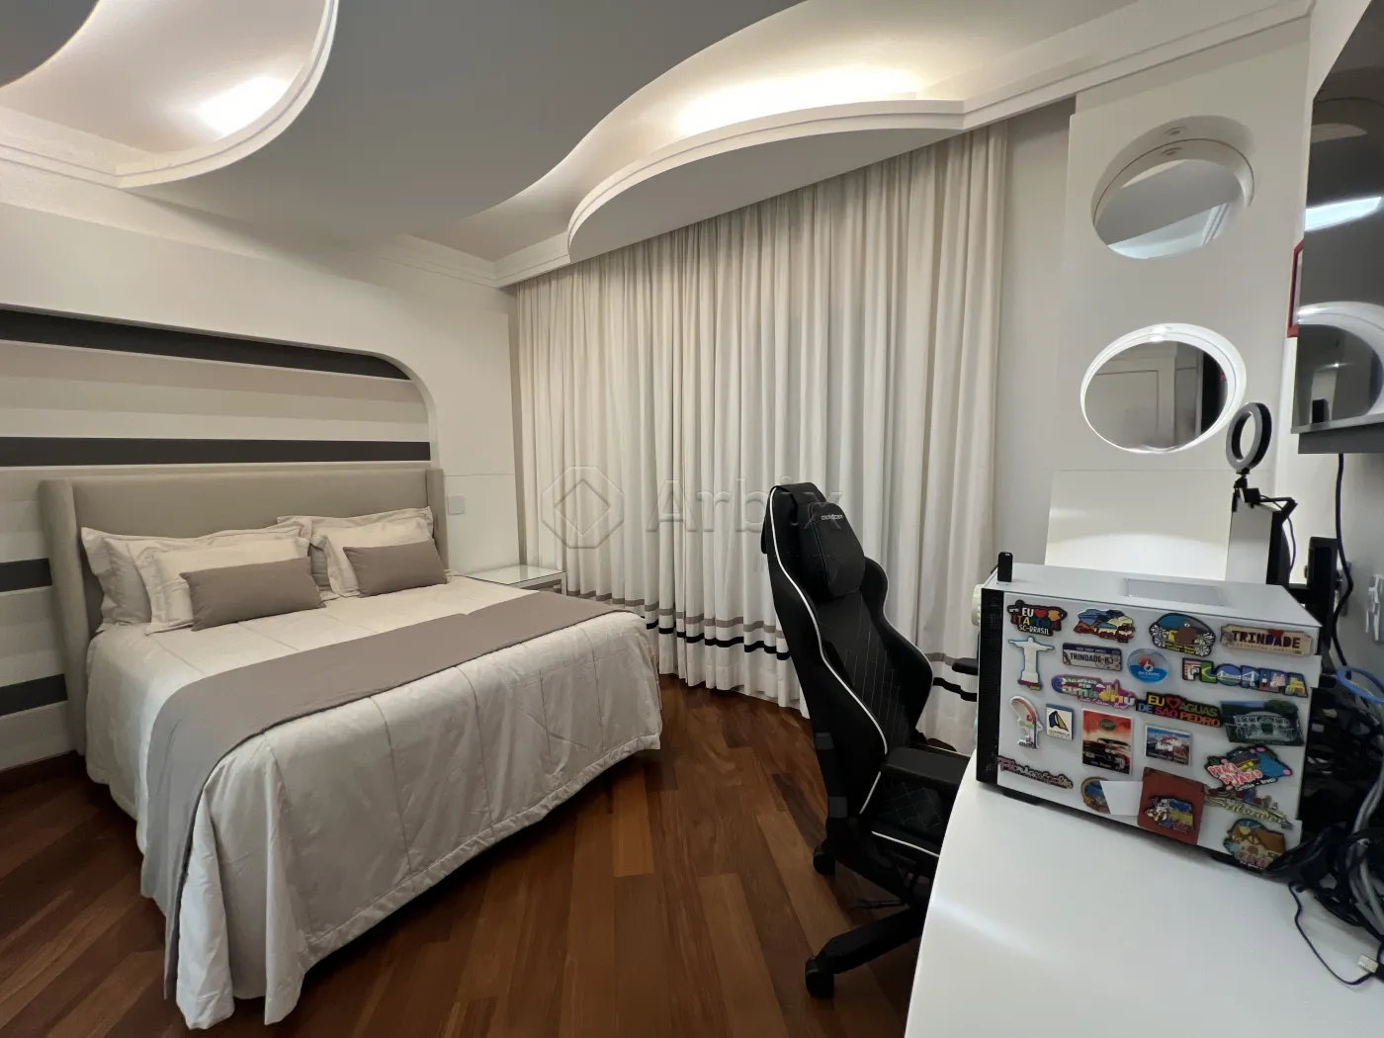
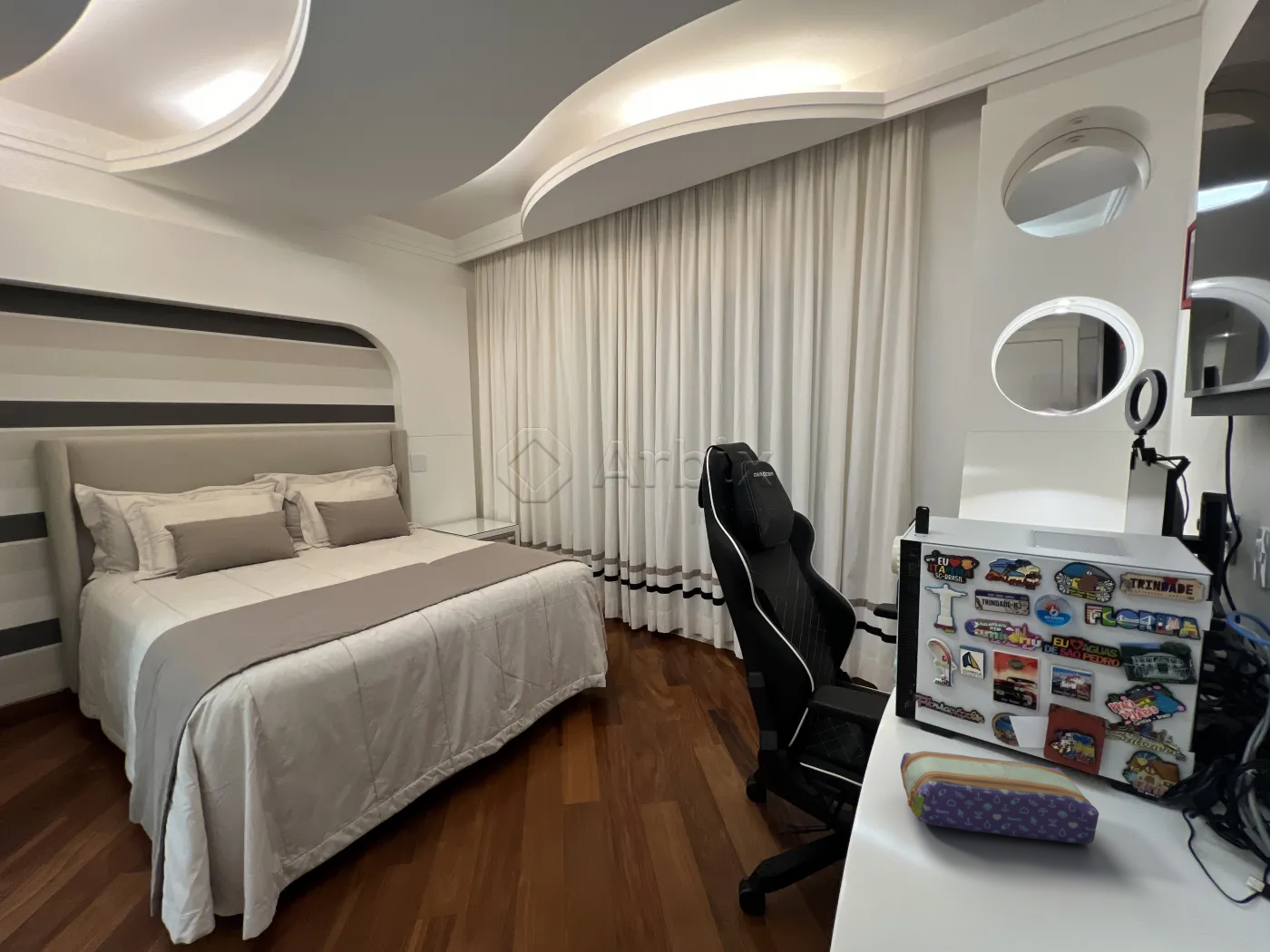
+ pencil case [900,751,1099,845]
